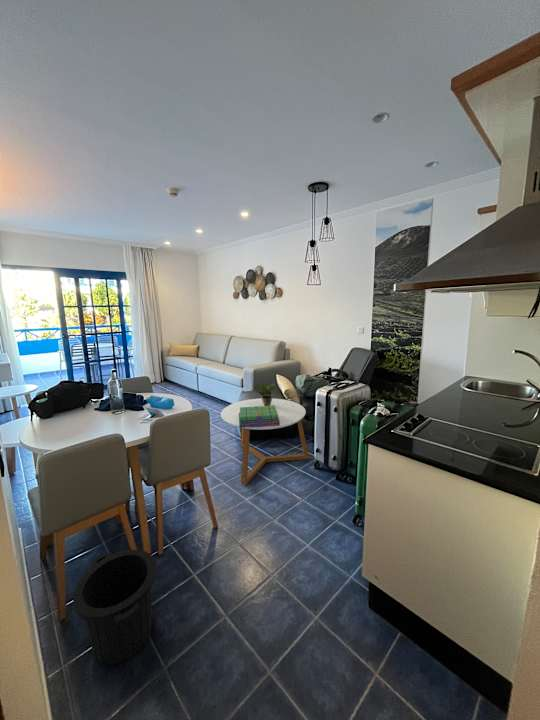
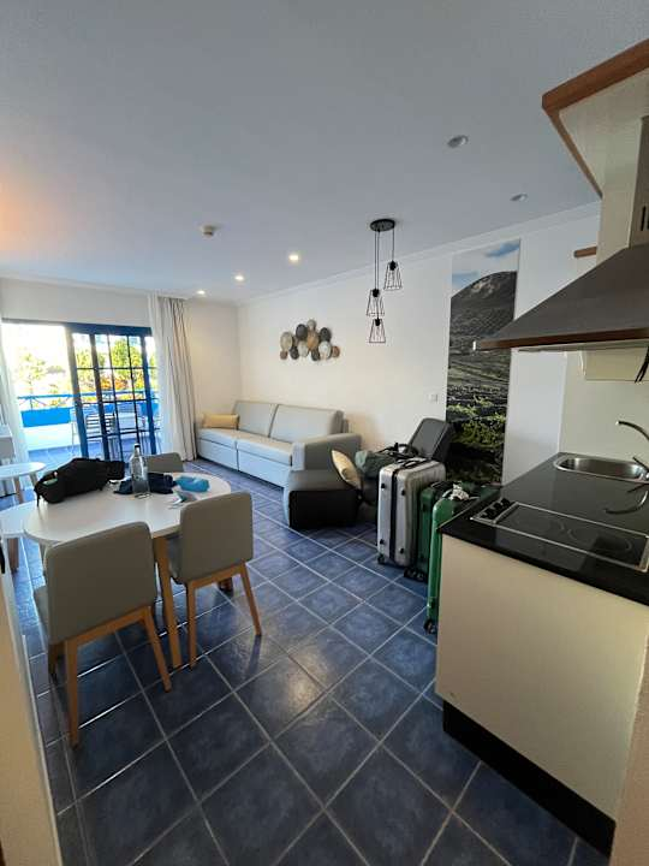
- coffee table [220,397,310,486]
- potted plant [251,382,277,406]
- trash can [72,549,157,666]
- stack of books [239,406,280,429]
